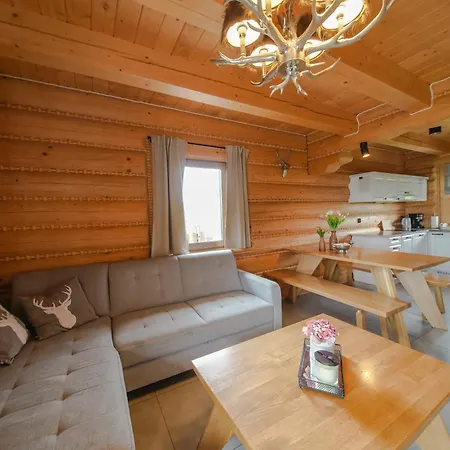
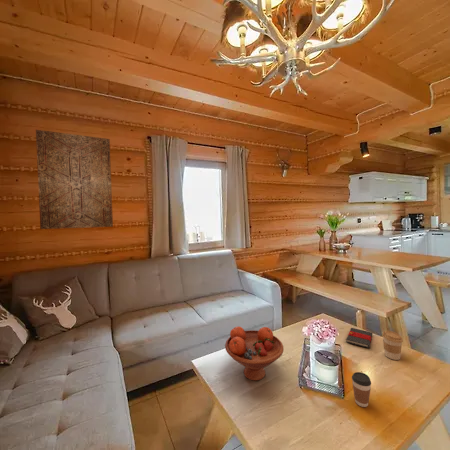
+ coffee cup [351,371,372,408]
+ wall art [35,129,114,230]
+ coffee cup [381,330,404,361]
+ book [345,327,373,349]
+ fruit bowl [224,325,285,382]
